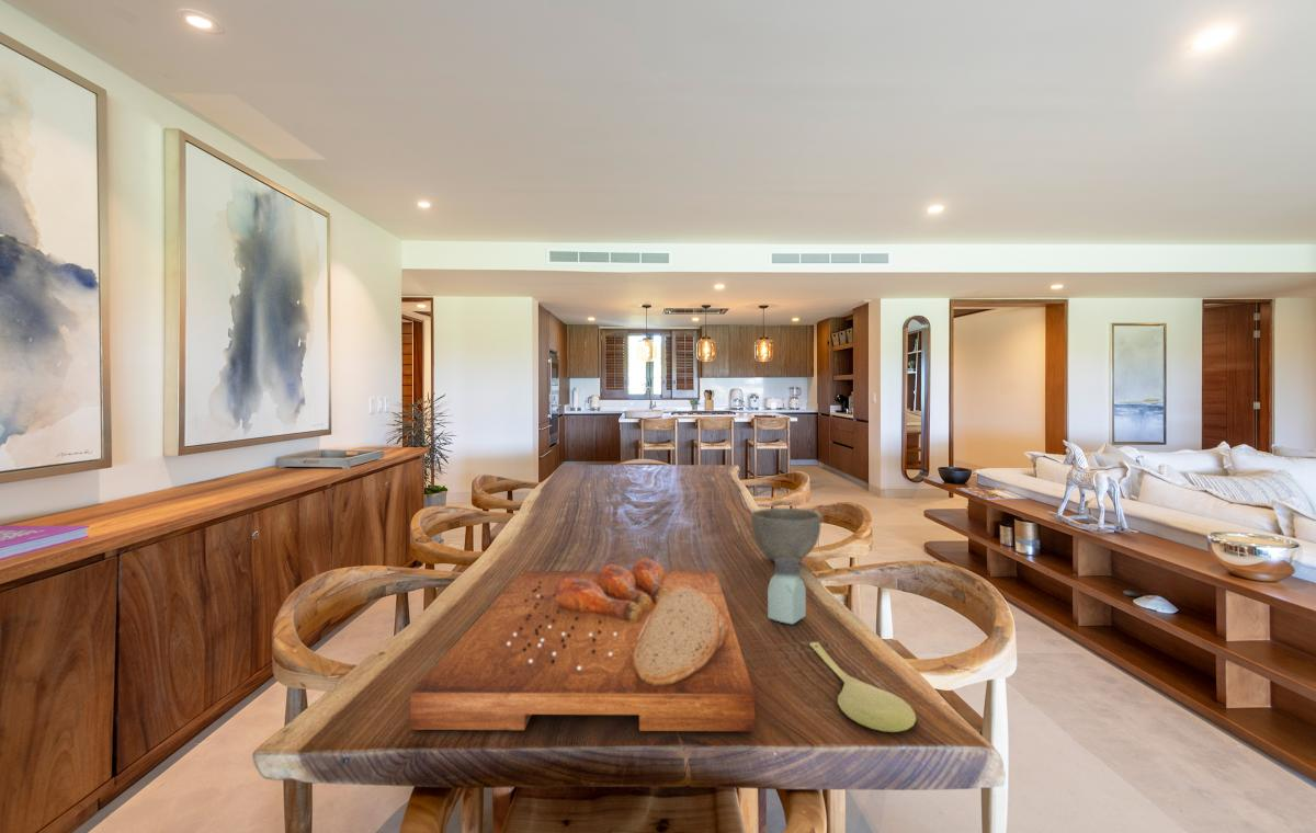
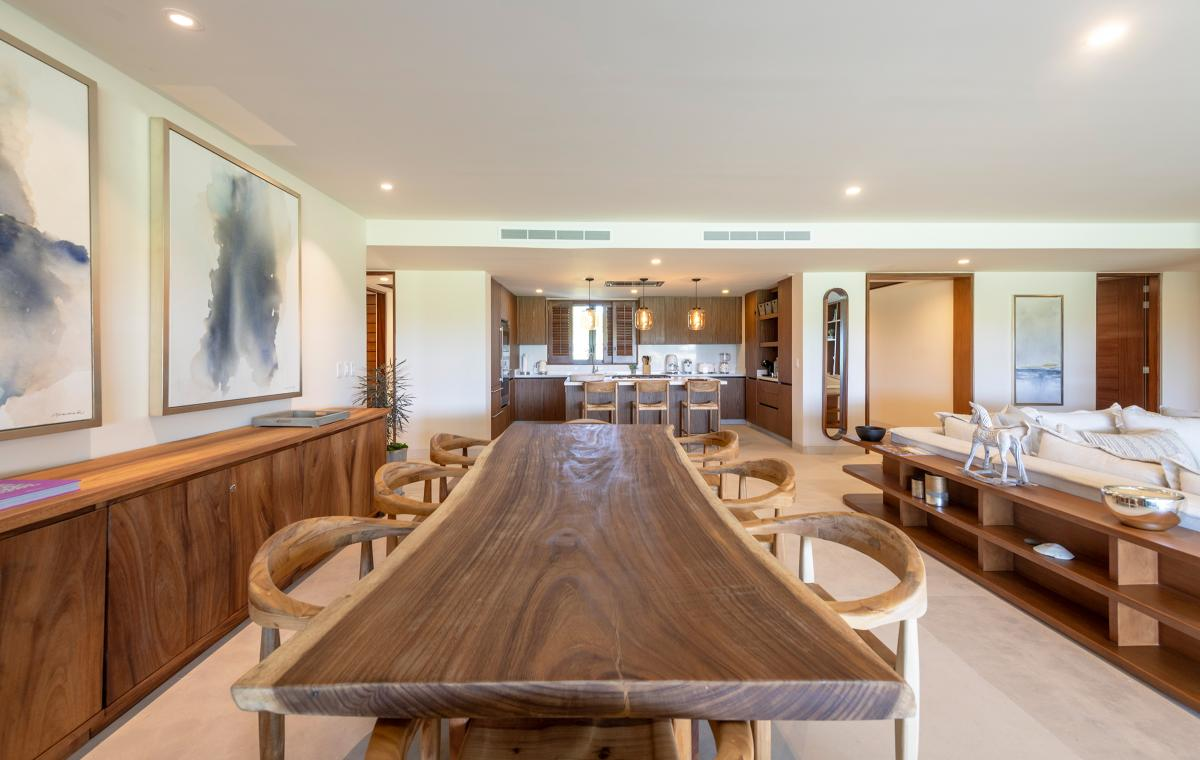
- bowl [750,507,822,563]
- cutting board [409,557,756,732]
- saltshaker [767,558,807,626]
- spoon [808,641,917,733]
